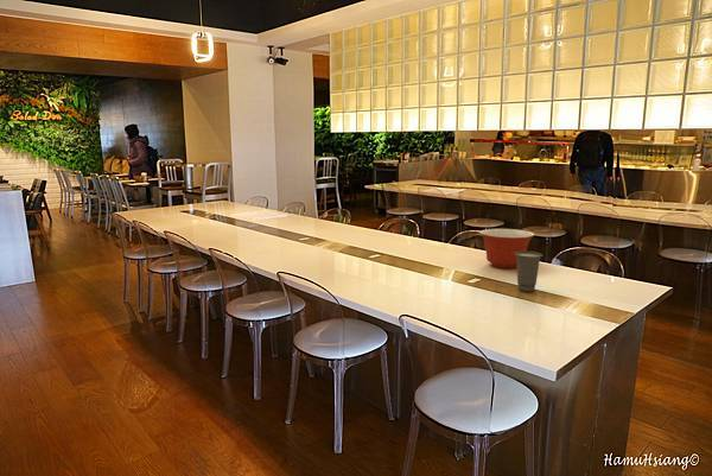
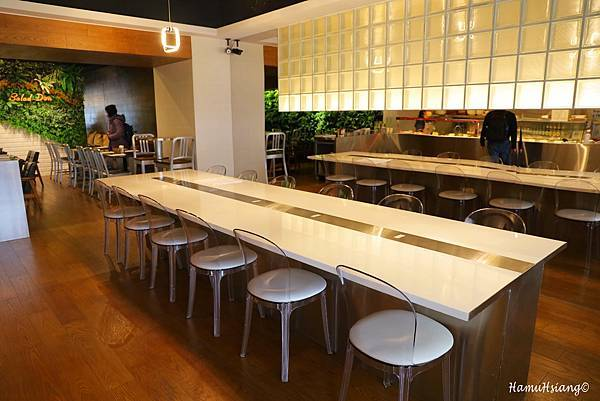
- cup [515,250,543,293]
- mixing bowl [479,228,535,269]
